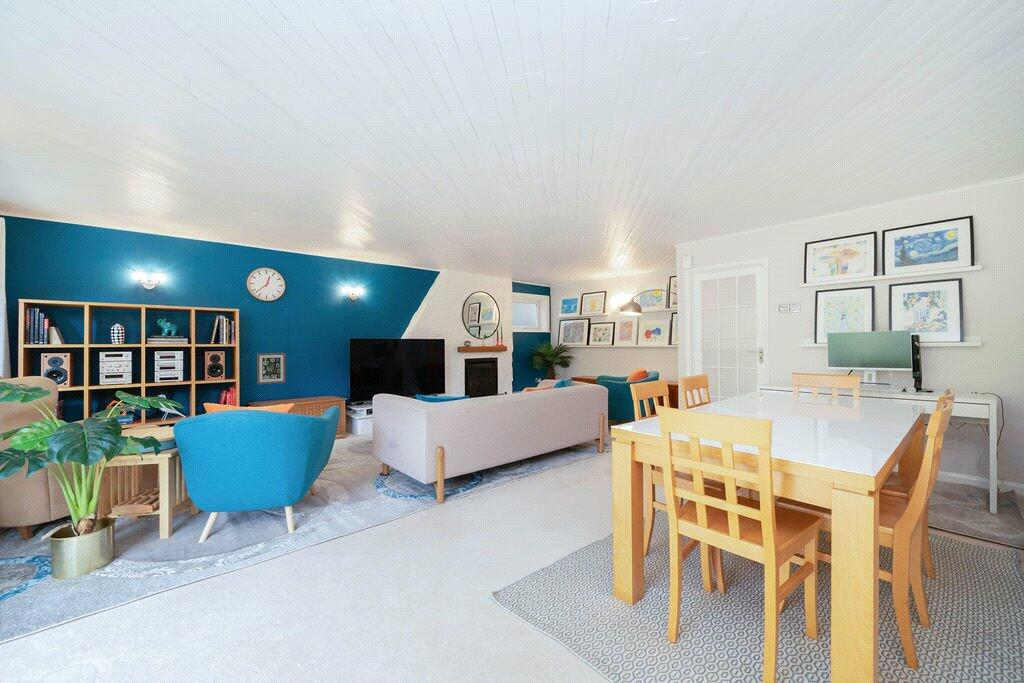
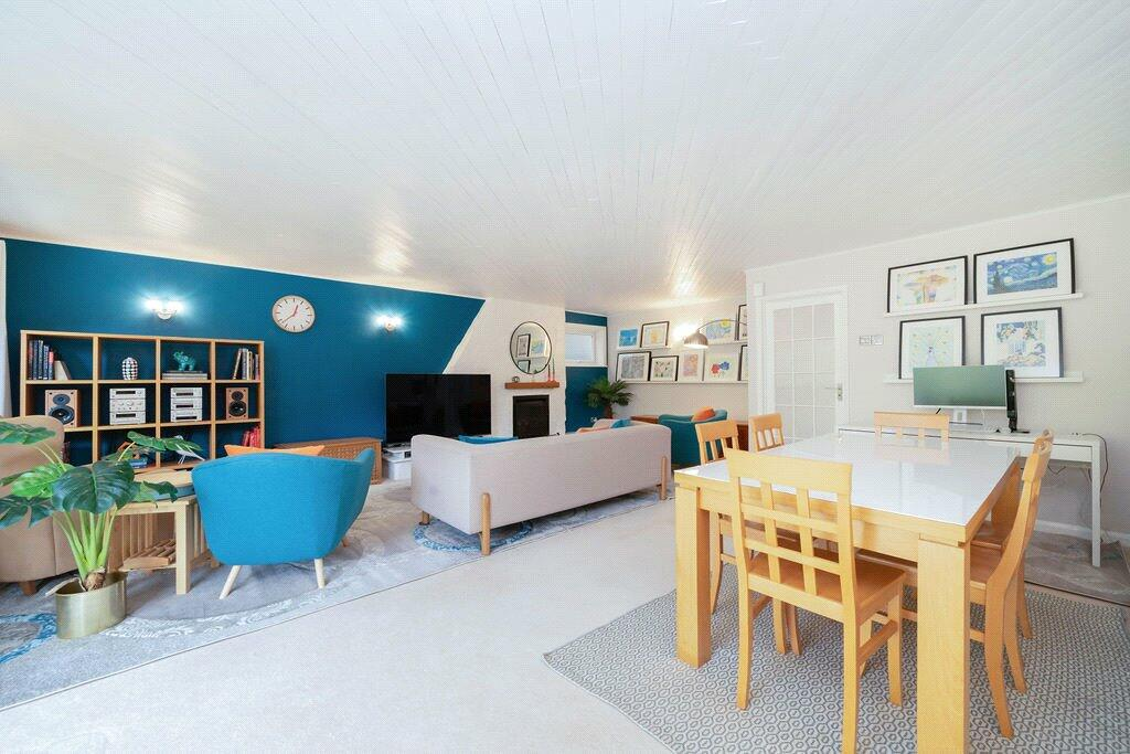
- wall art [256,352,286,385]
